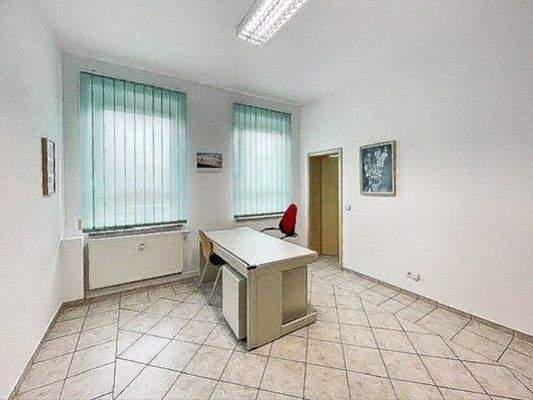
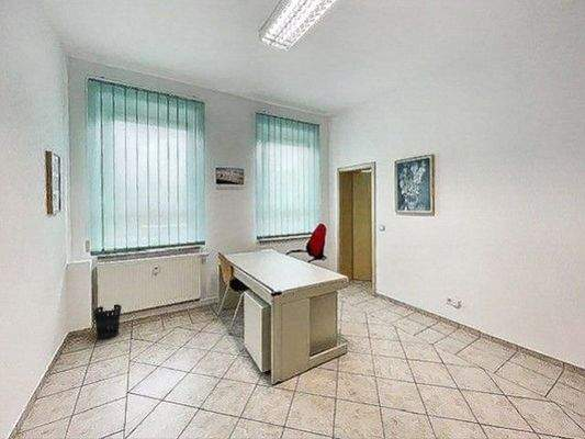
+ wastebasket [92,303,123,340]
